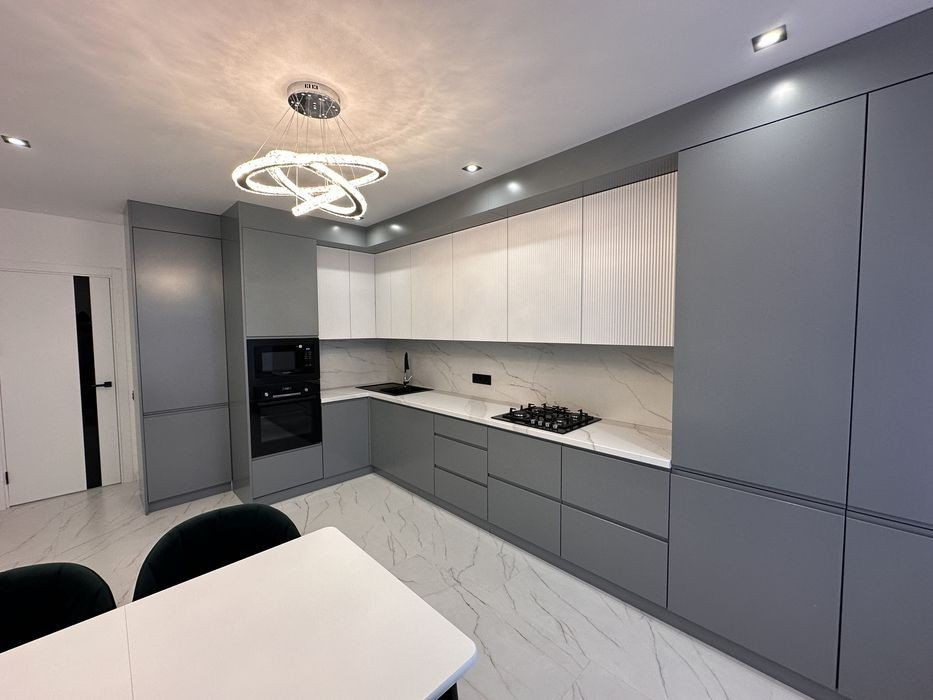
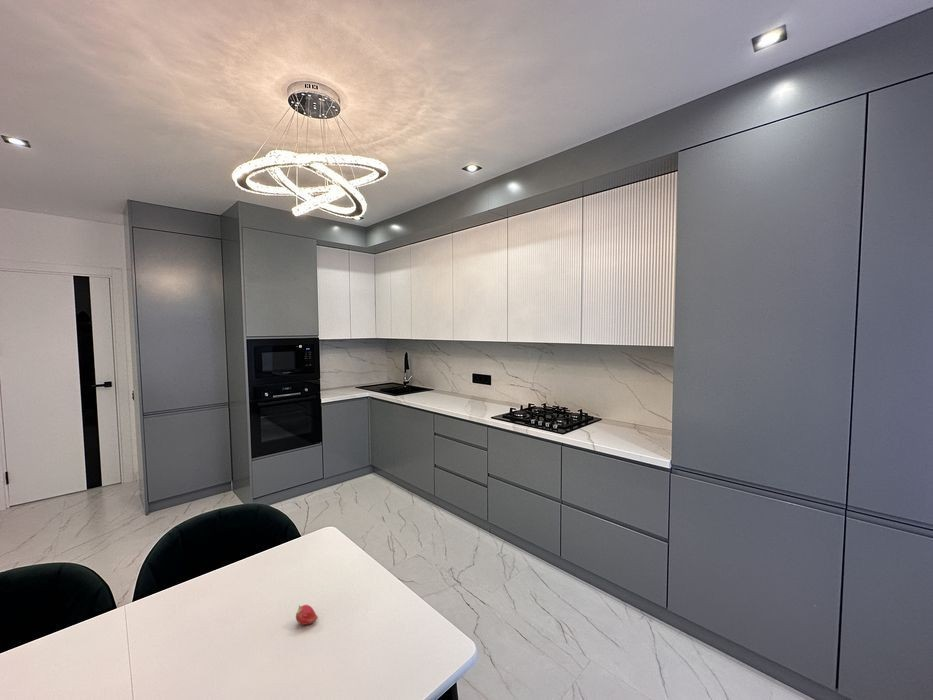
+ fruit [295,604,319,626]
